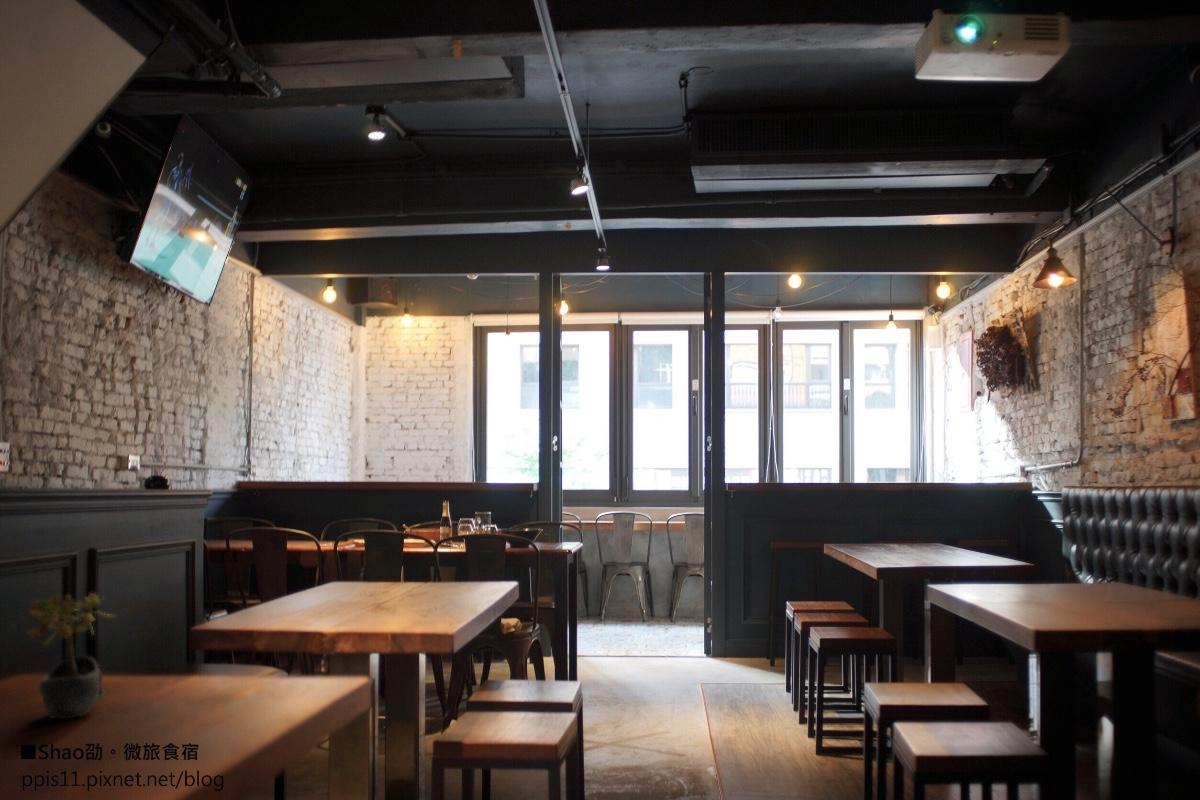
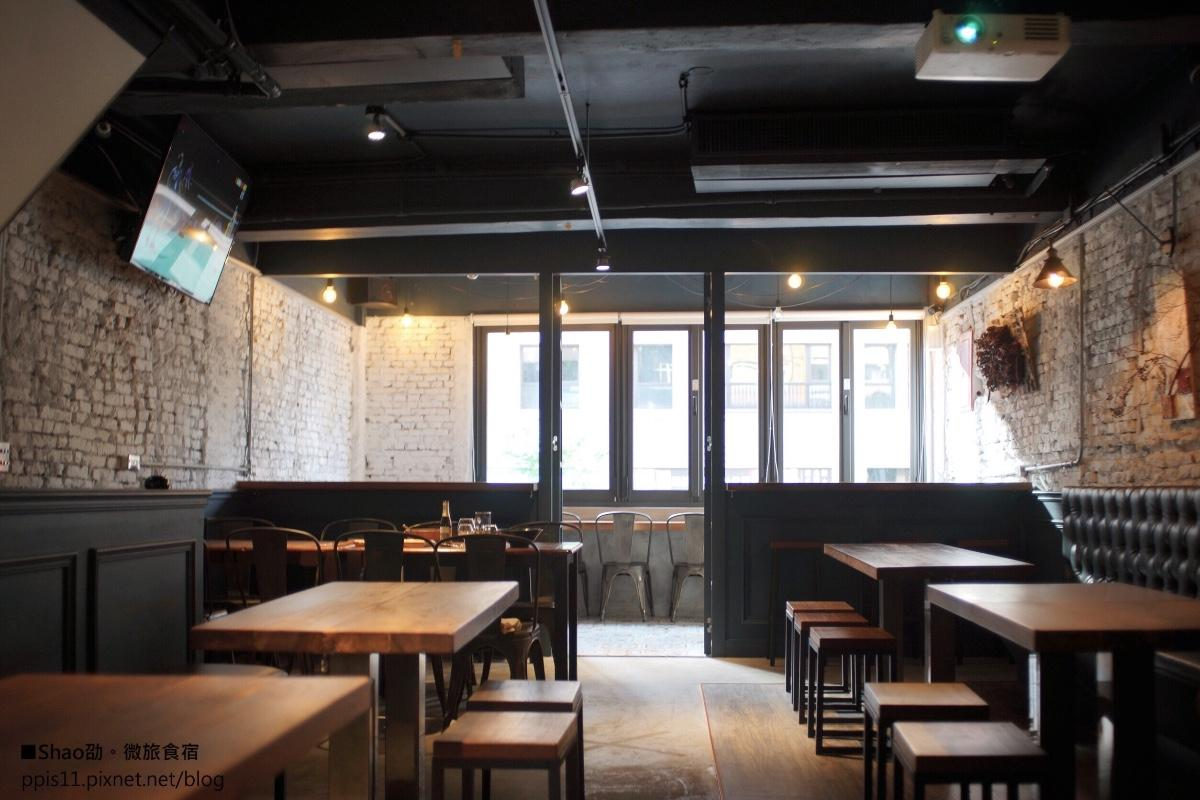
- succulent plant [26,592,117,721]
